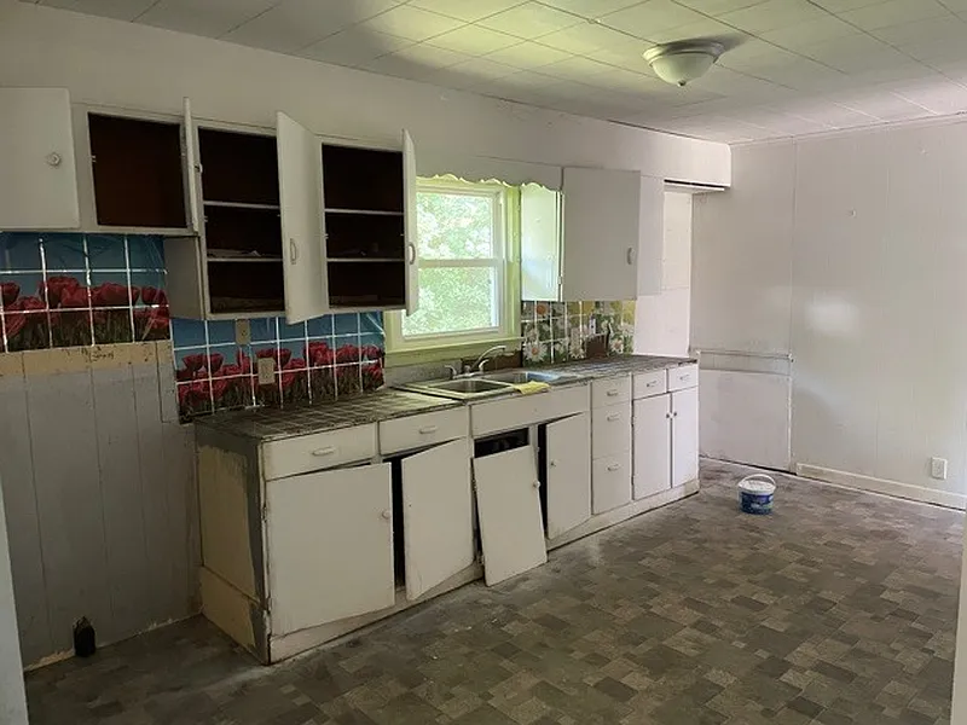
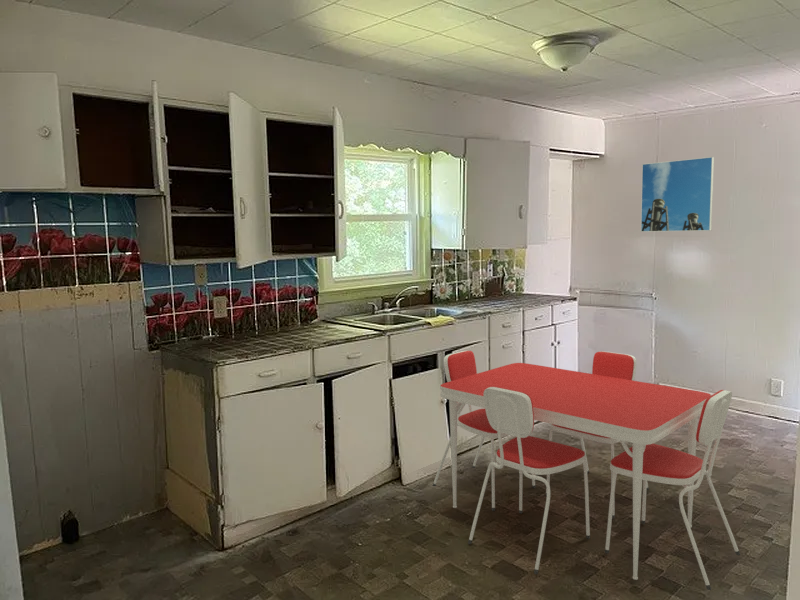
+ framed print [640,156,715,233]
+ dining set [432,350,741,591]
